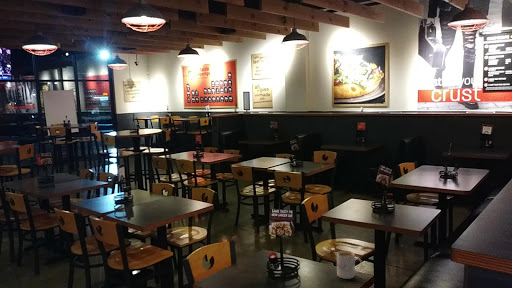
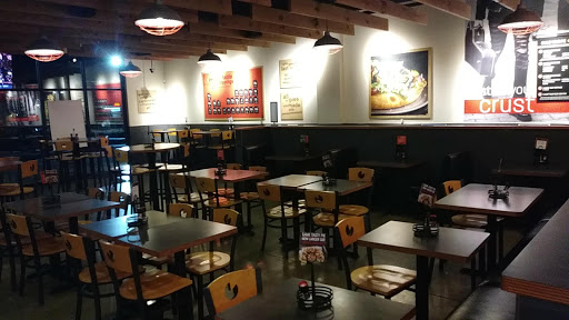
- mug [336,250,363,280]
